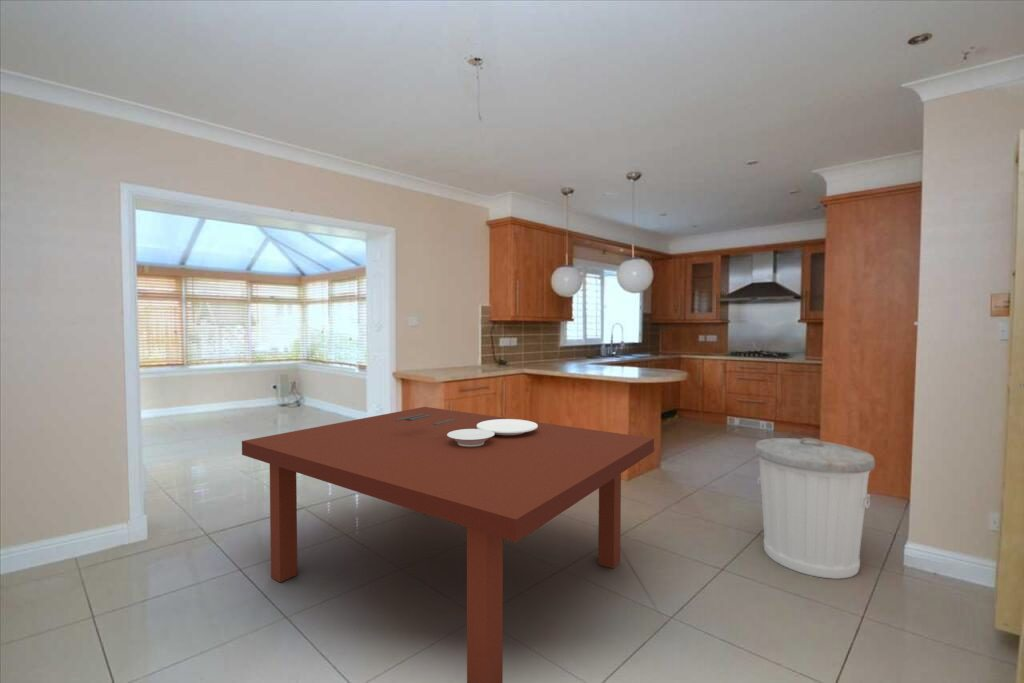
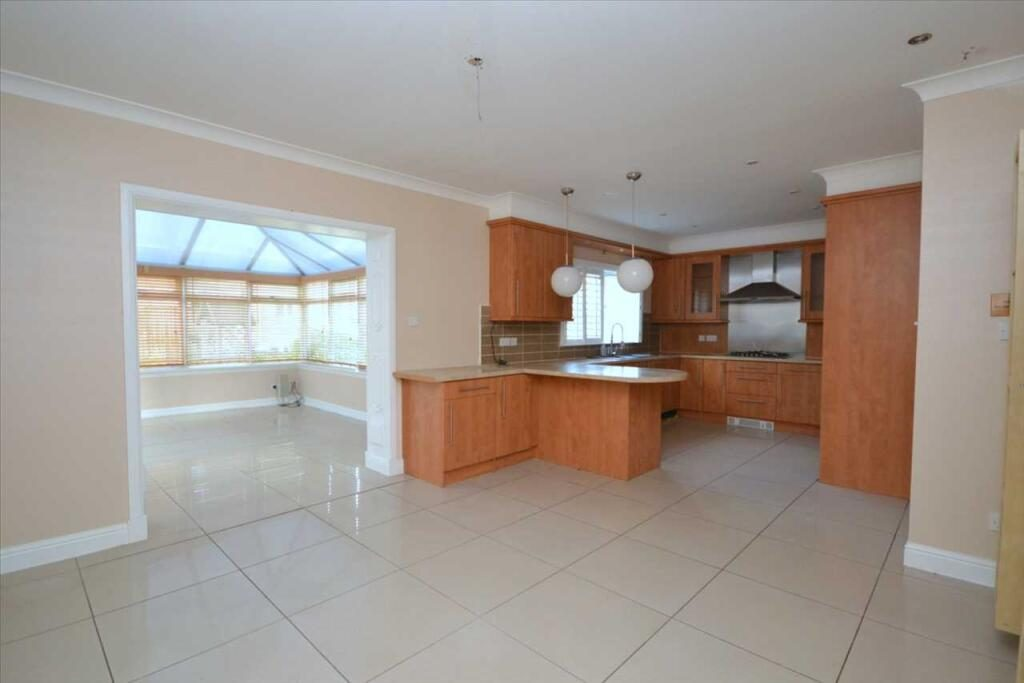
- dining table [241,406,655,683]
- trash can [754,437,876,580]
